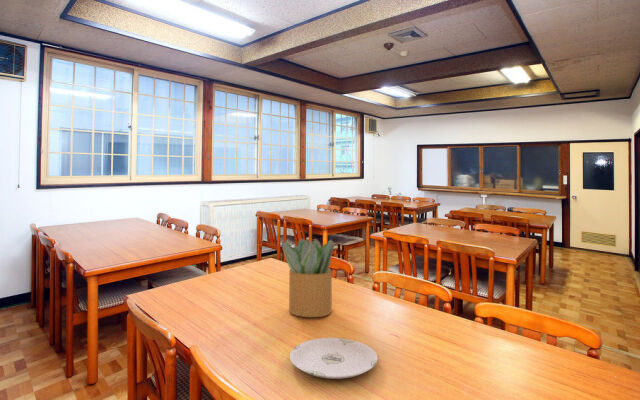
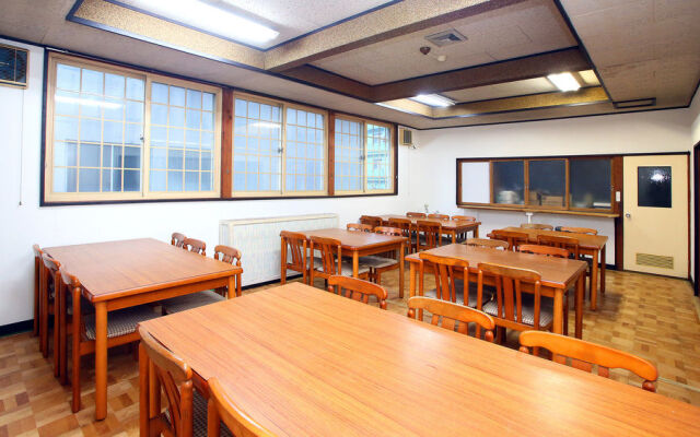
- potted plant [281,237,335,318]
- plate [289,337,379,380]
